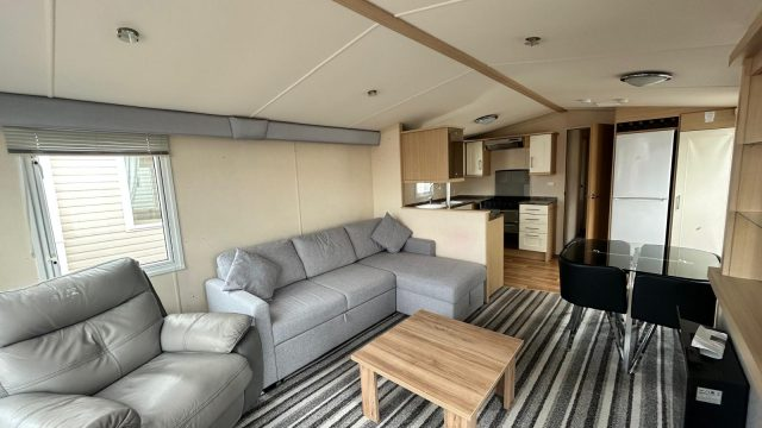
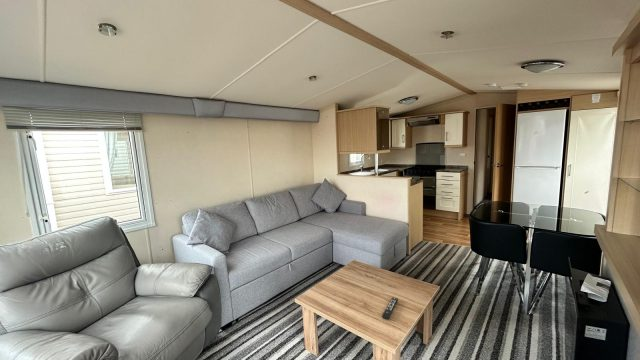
+ remote control [381,296,399,321]
